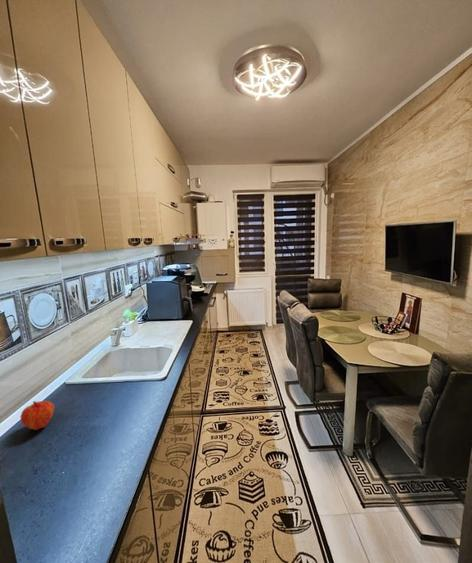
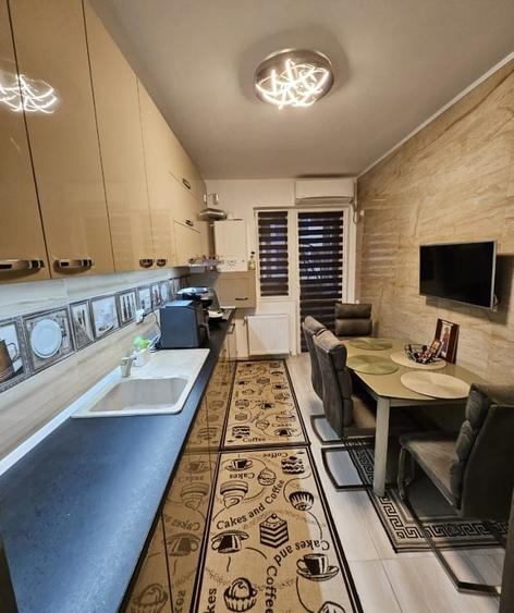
- fruit [19,400,55,431]
